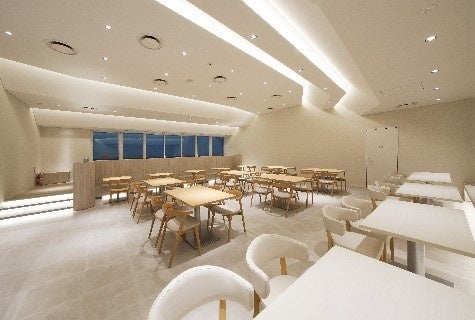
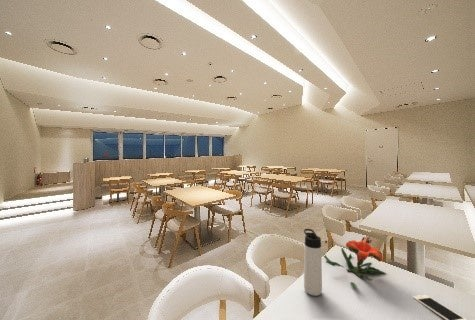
+ thermos bottle [303,228,323,297]
+ cell phone [412,294,468,320]
+ flower [323,236,386,288]
